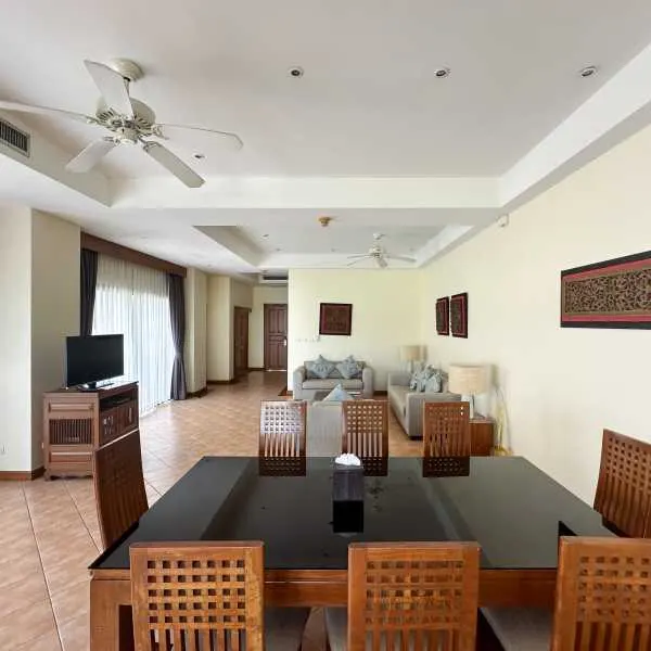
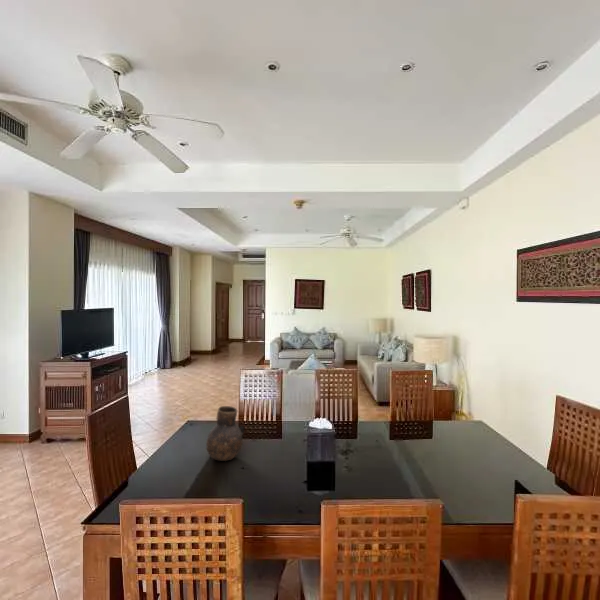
+ vase [205,405,246,462]
